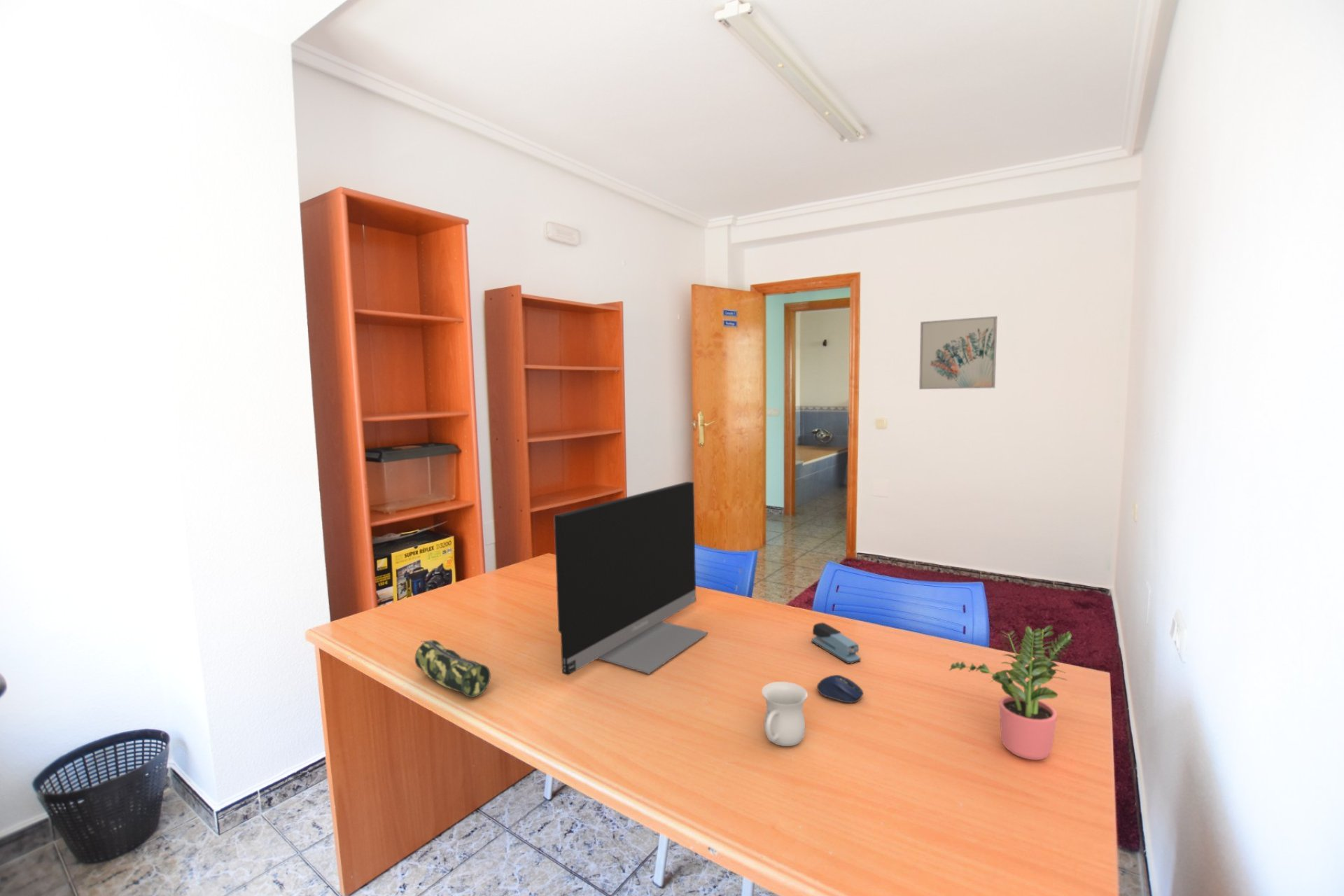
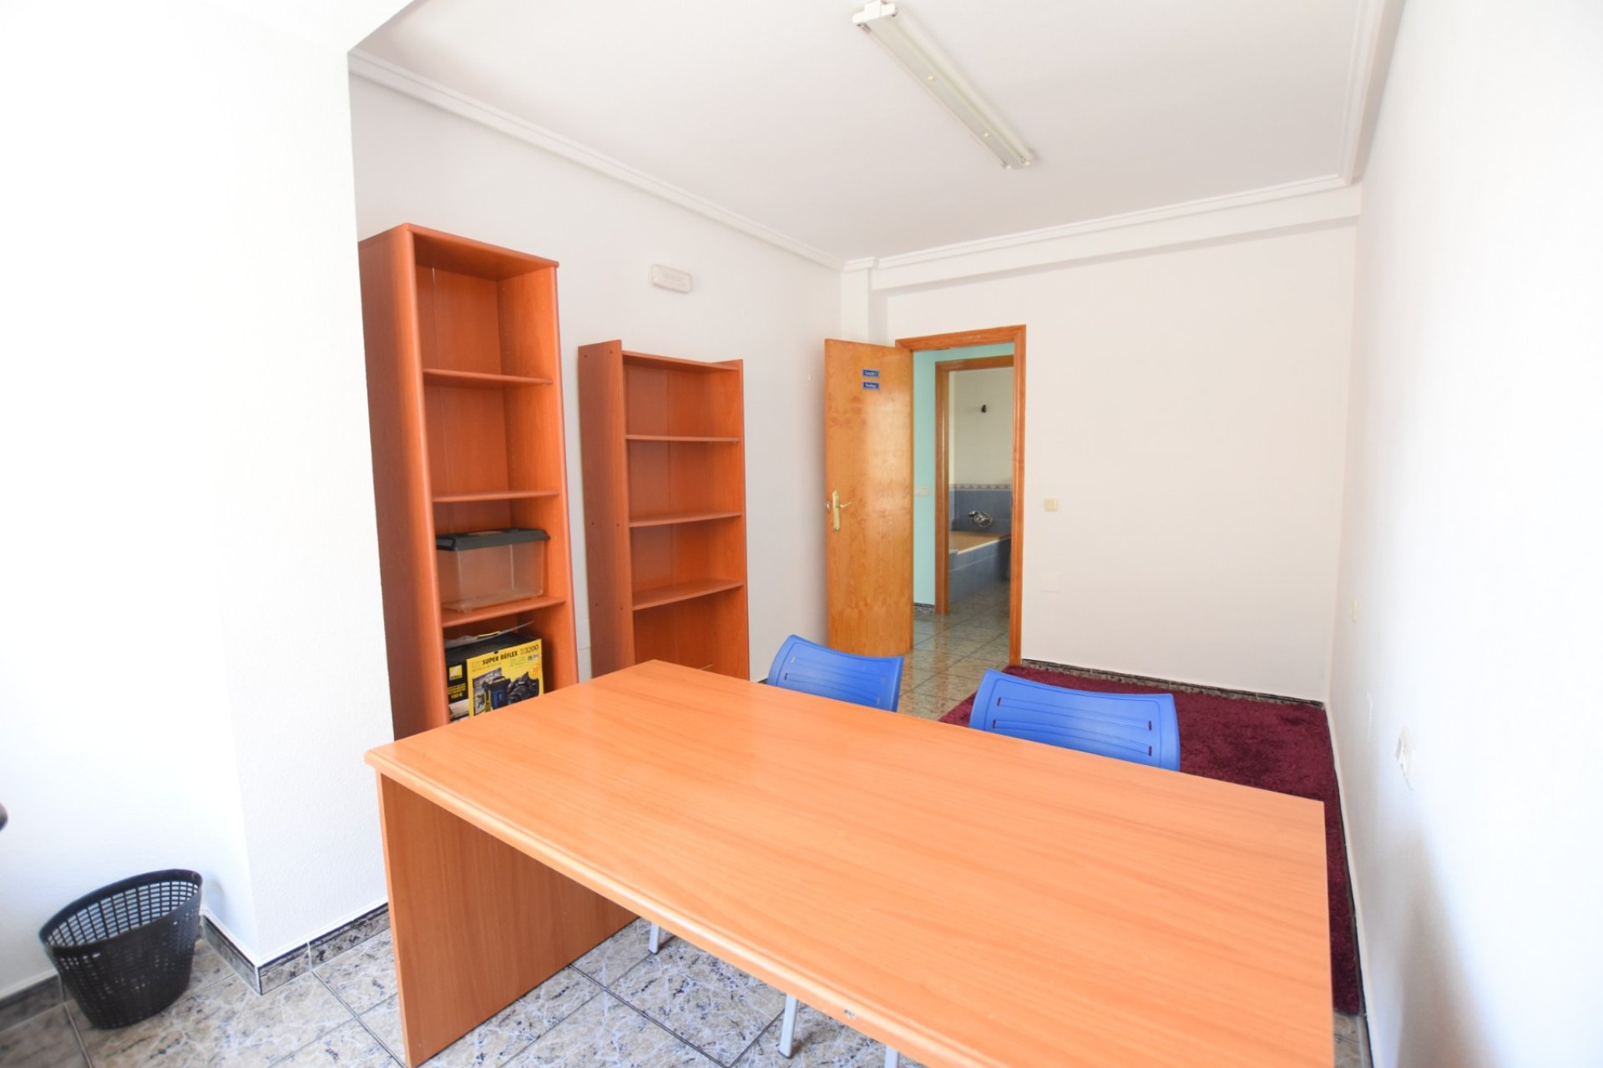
- potted plant [949,625,1075,761]
- monitor [553,481,708,676]
- wall art [918,316,998,390]
- mug [761,681,809,747]
- computer mouse [816,674,864,703]
- pencil case [414,639,491,698]
- stapler [811,622,861,664]
